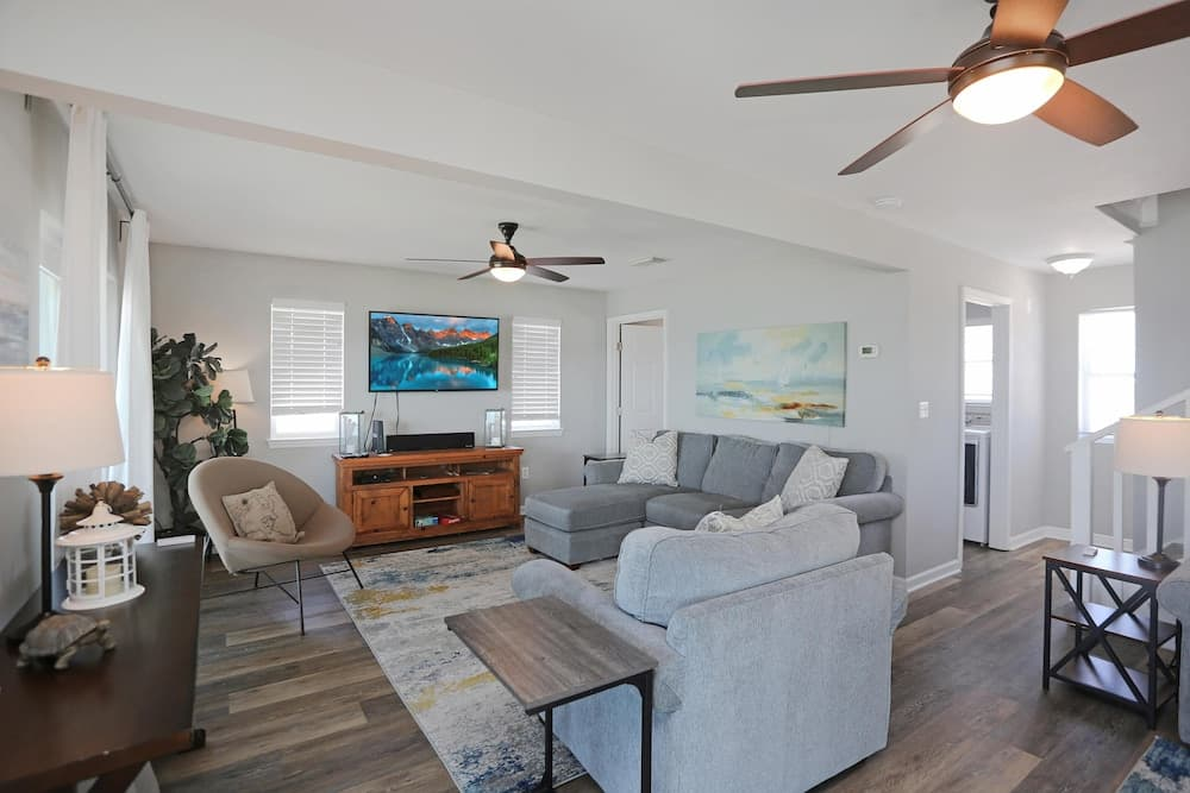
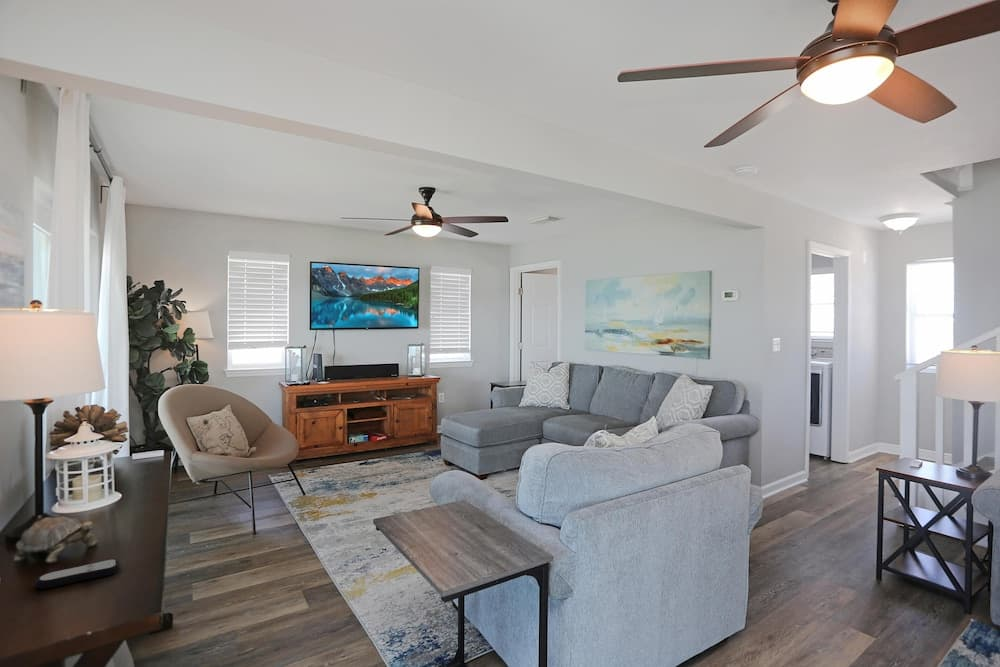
+ remote control [34,558,121,589]
